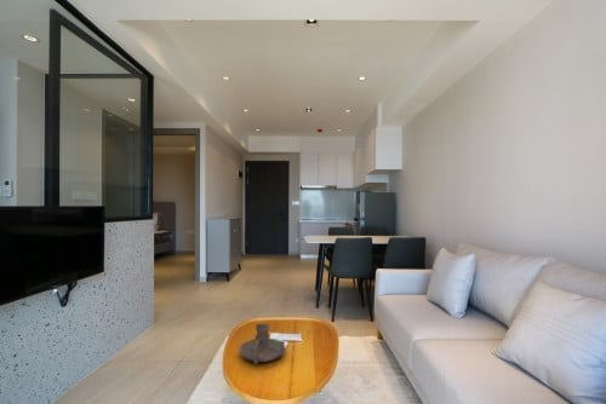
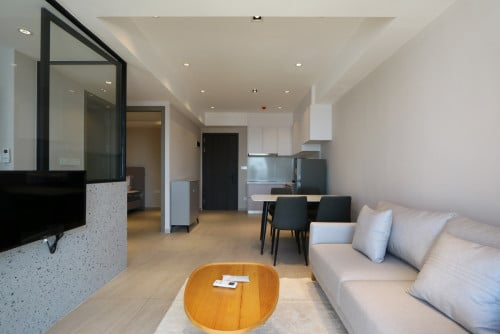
- candle holder [239,322,286,365]
